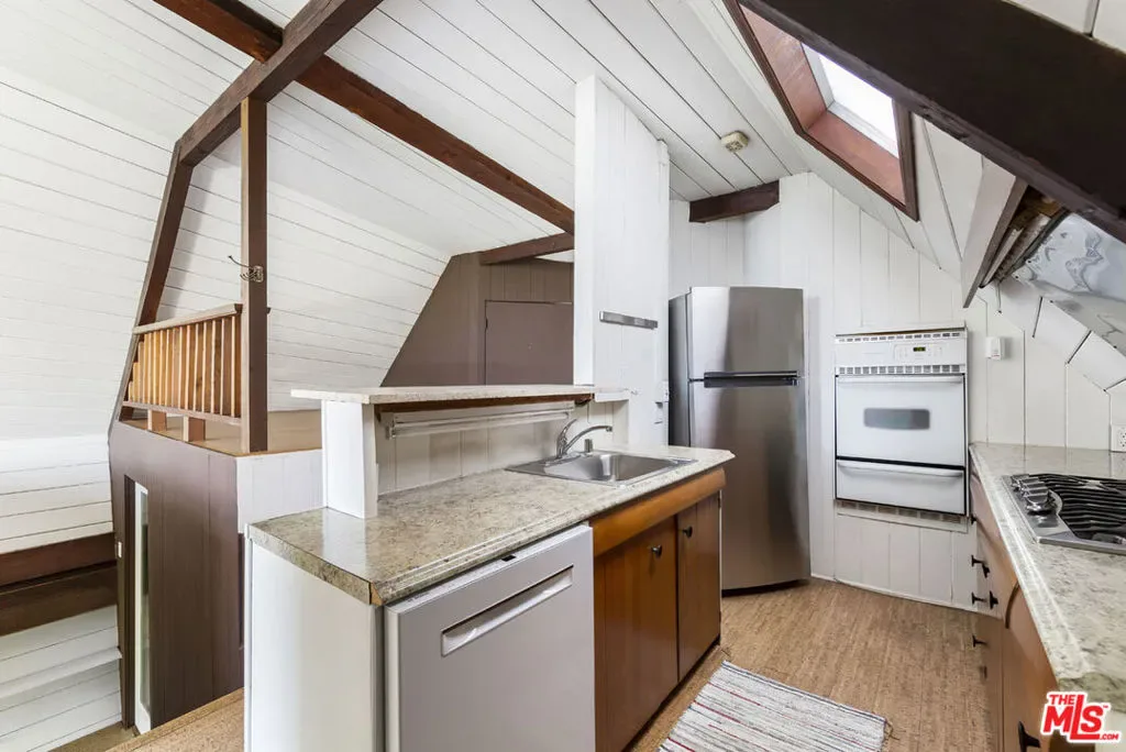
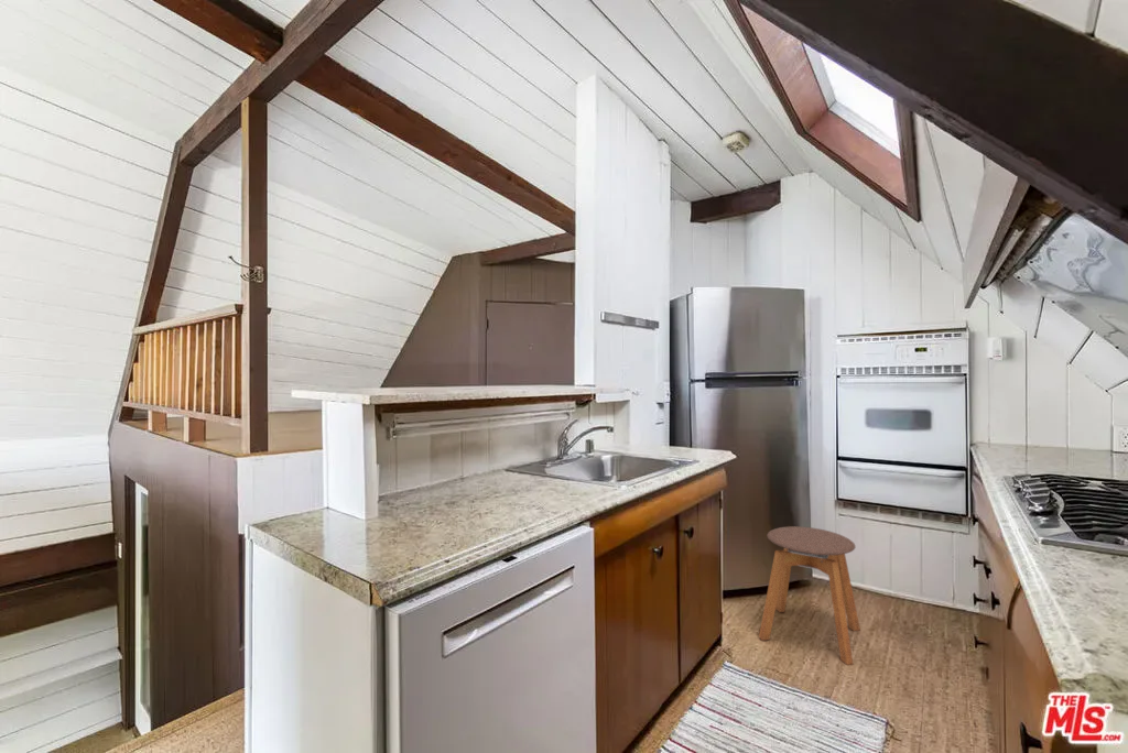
+ stool [758,525,861,666]
